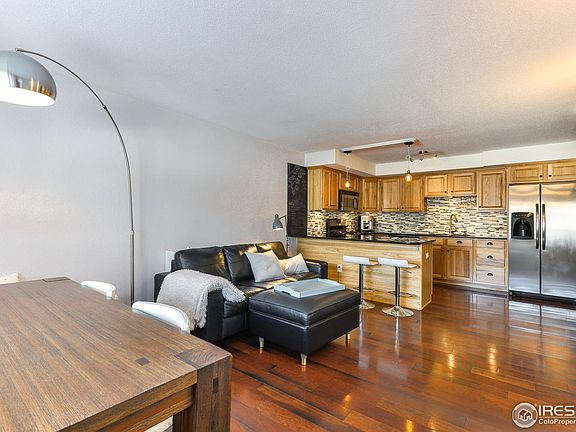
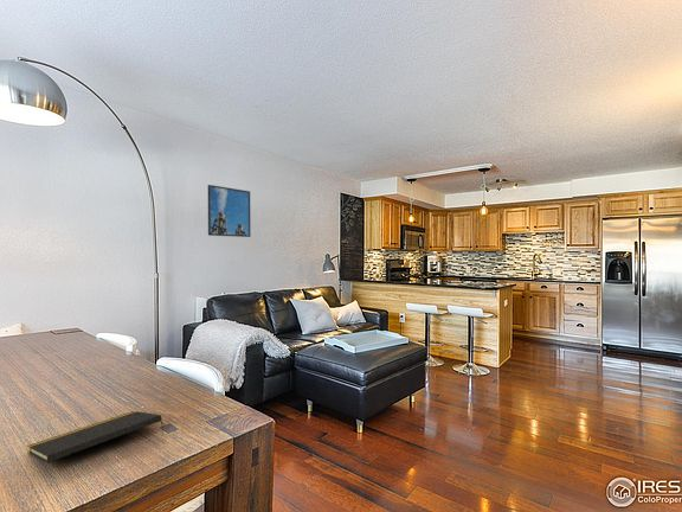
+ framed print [207,184,252,238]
+ notepad [26,410,166,463]
